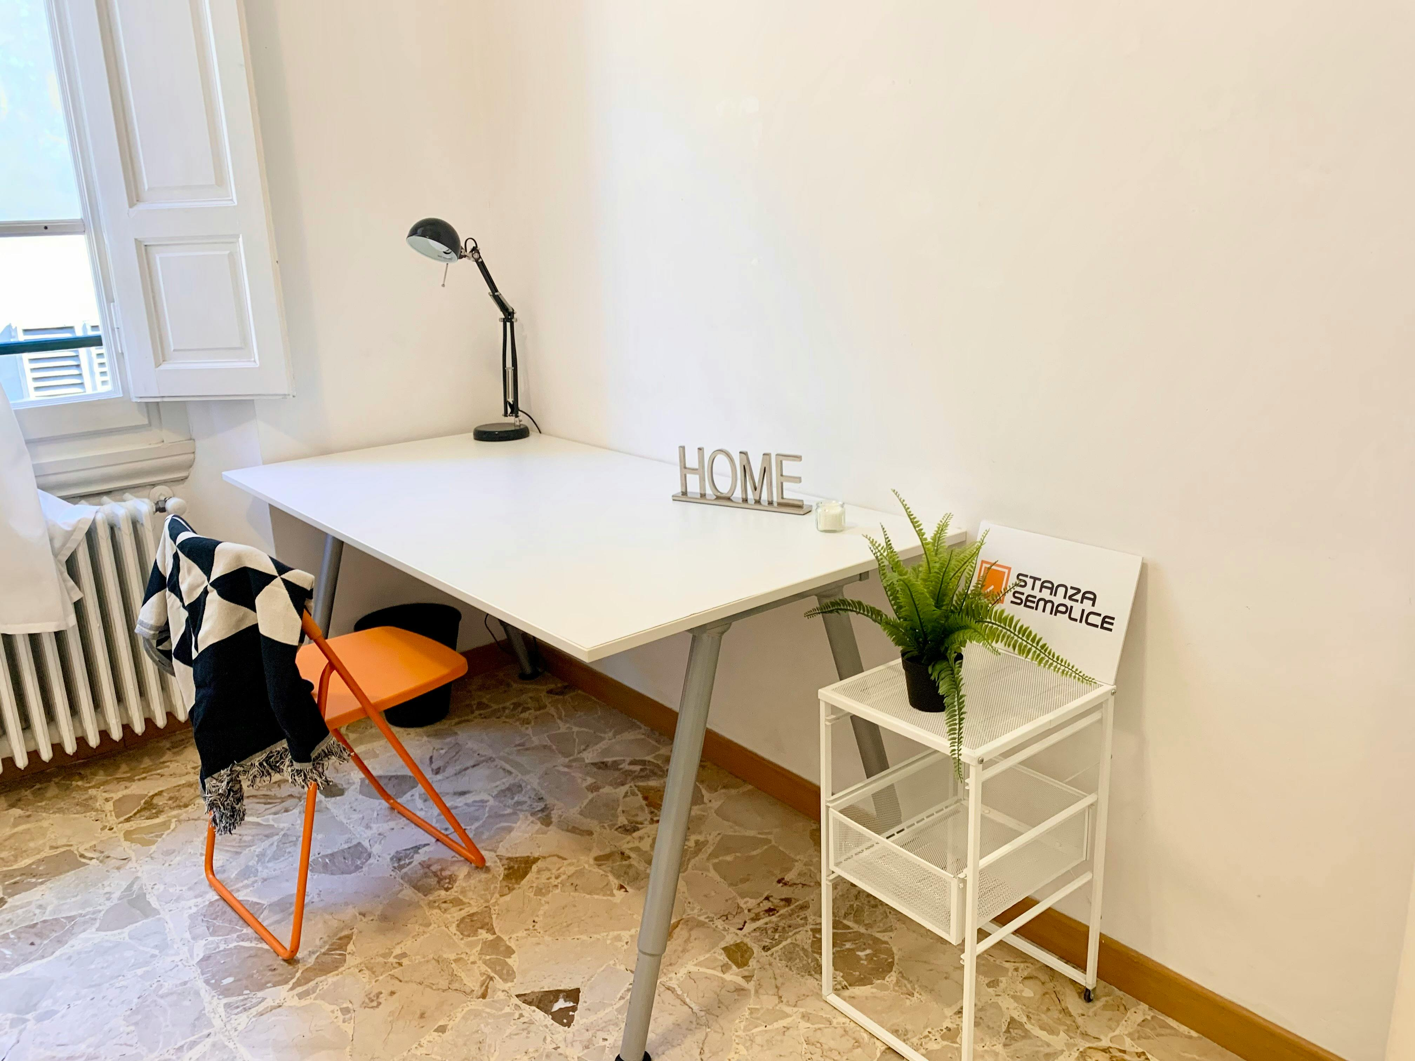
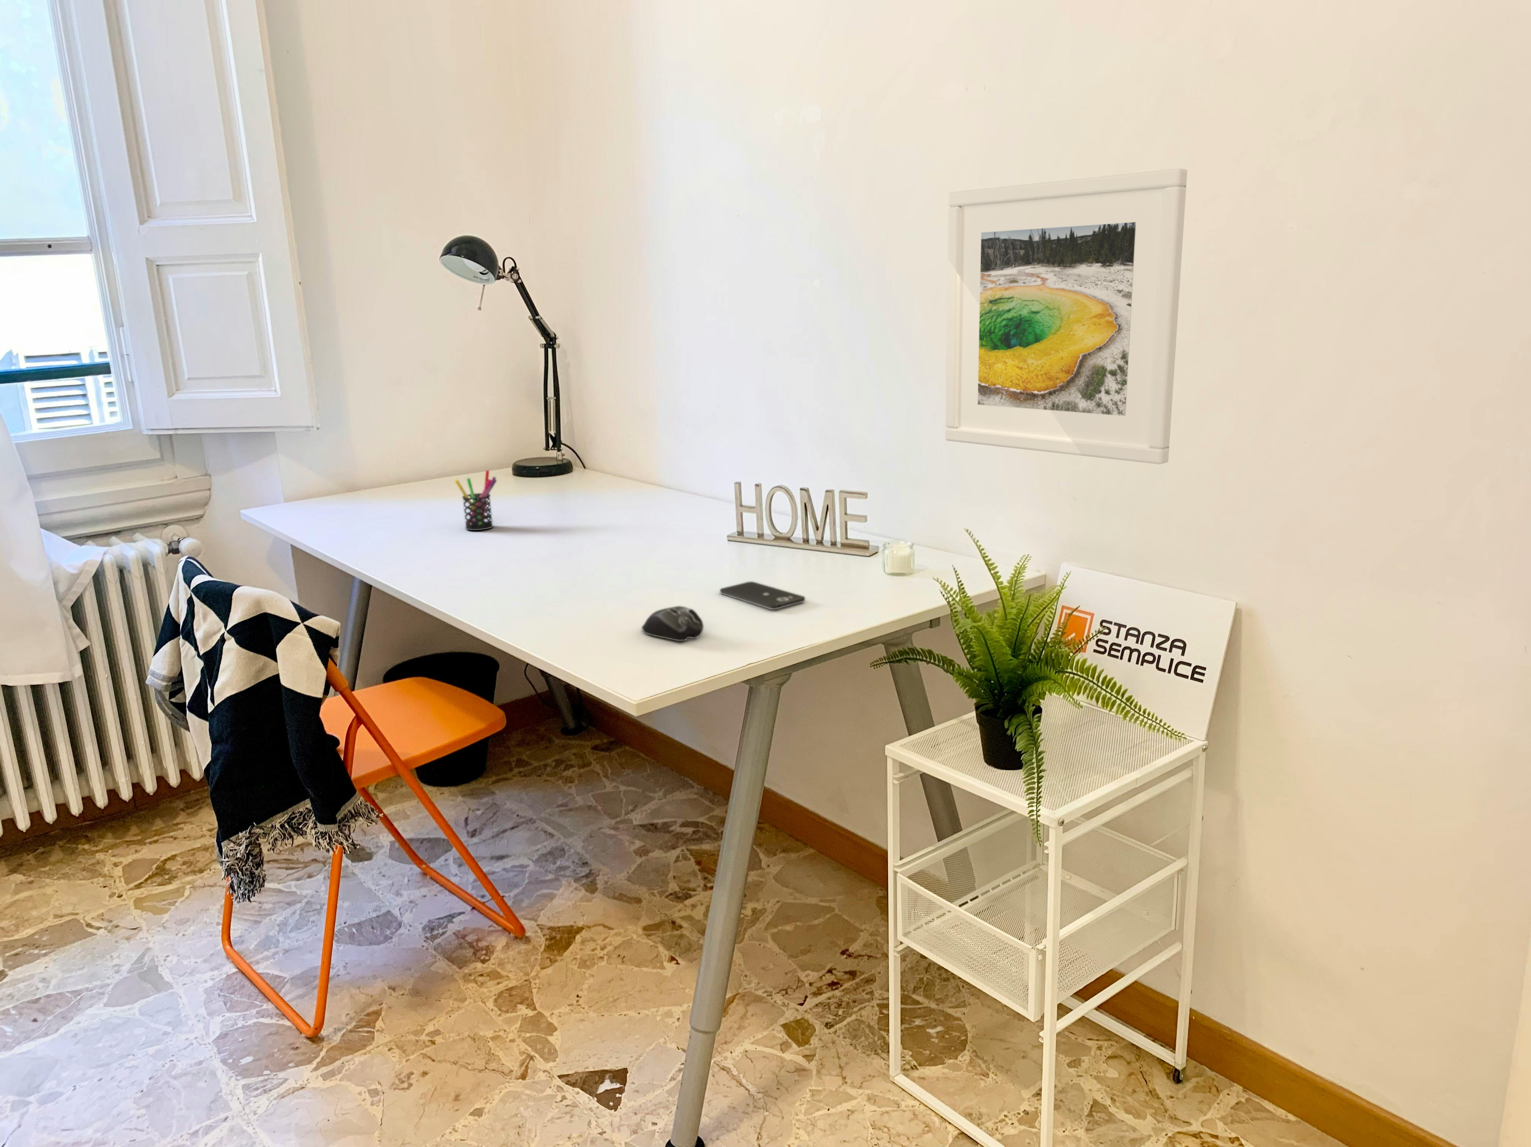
+ pen holder [454,470,497,530]
+ smartphone [720,581,805,610]
+ computer mouse [641,606,704,641]
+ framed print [945,167,1187,465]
